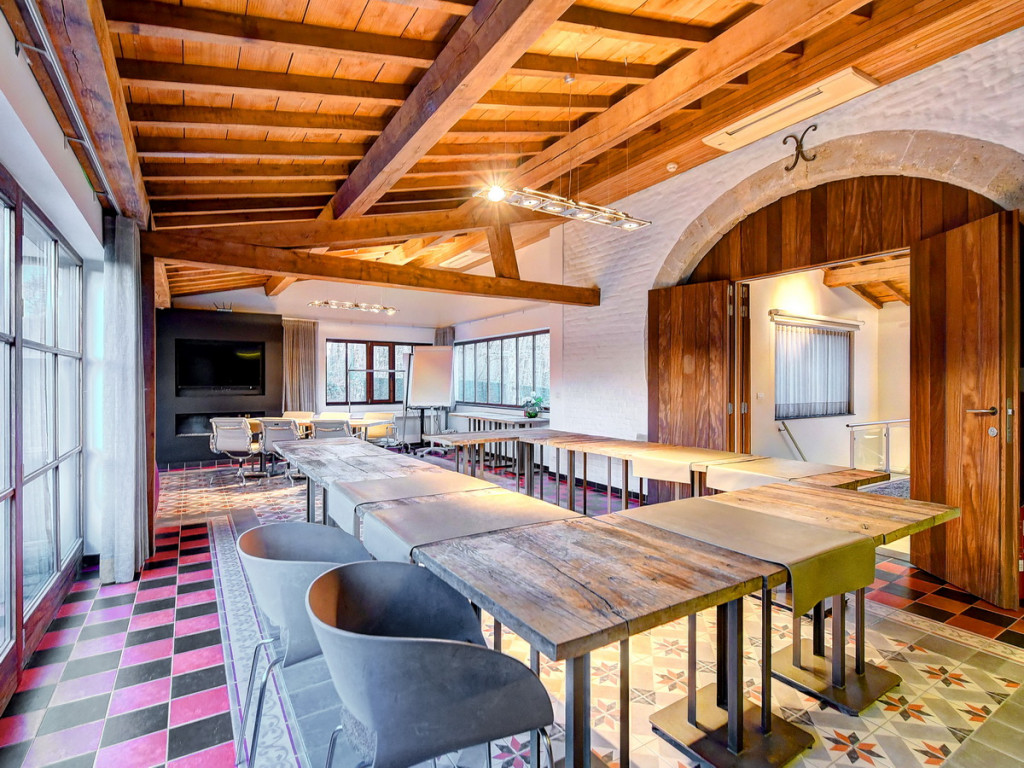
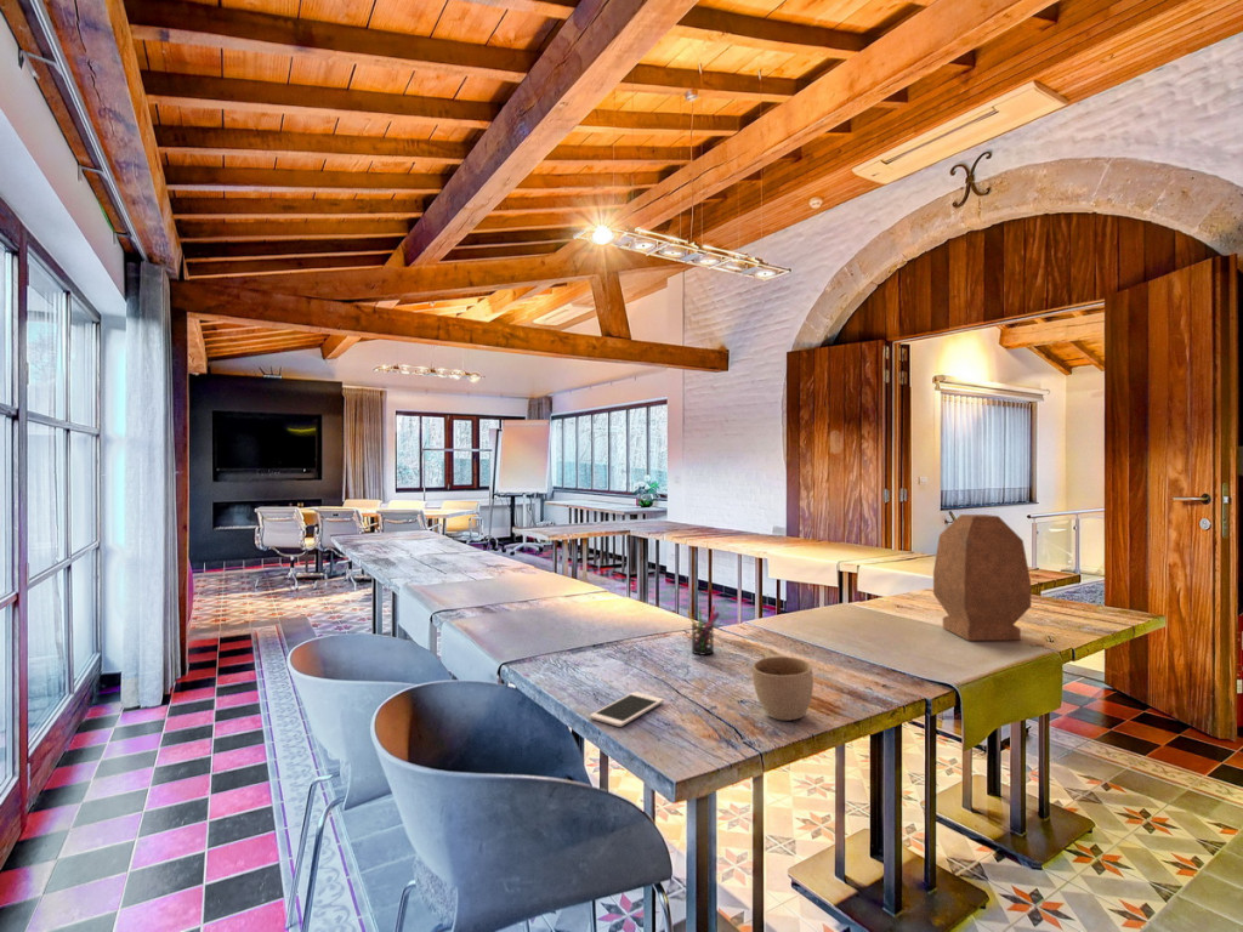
+ cell phone [589,691,665,728]
+ cup [751,647,815,722]
+ pen holder [686,604,721,657]
+ water jug [932,513,1032,642]
